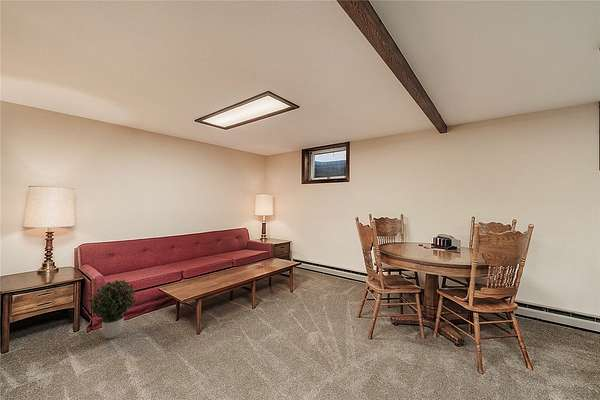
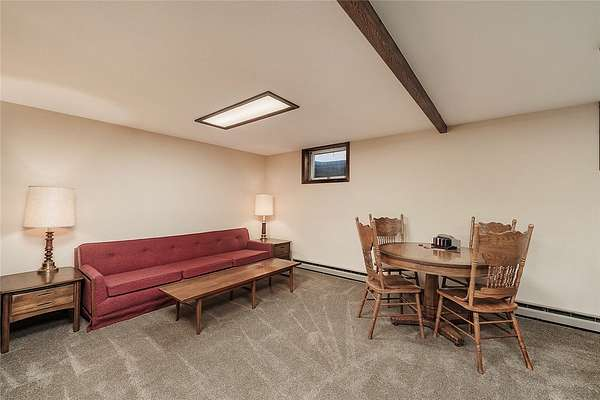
- potted plant [88,279,138,340]
